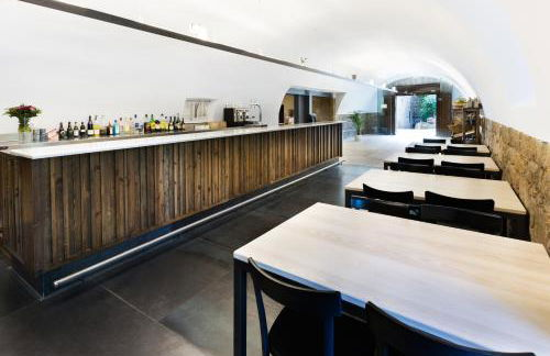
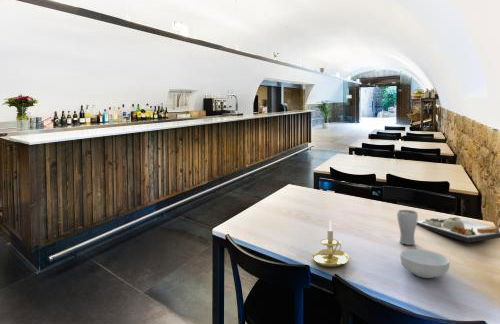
+ dinner plate [416,216,500,244]
+ cereal bowl [399,248,451,279]
+ drinking glass [396,209,419,246]
+ candle holder [311,219,349,268]
